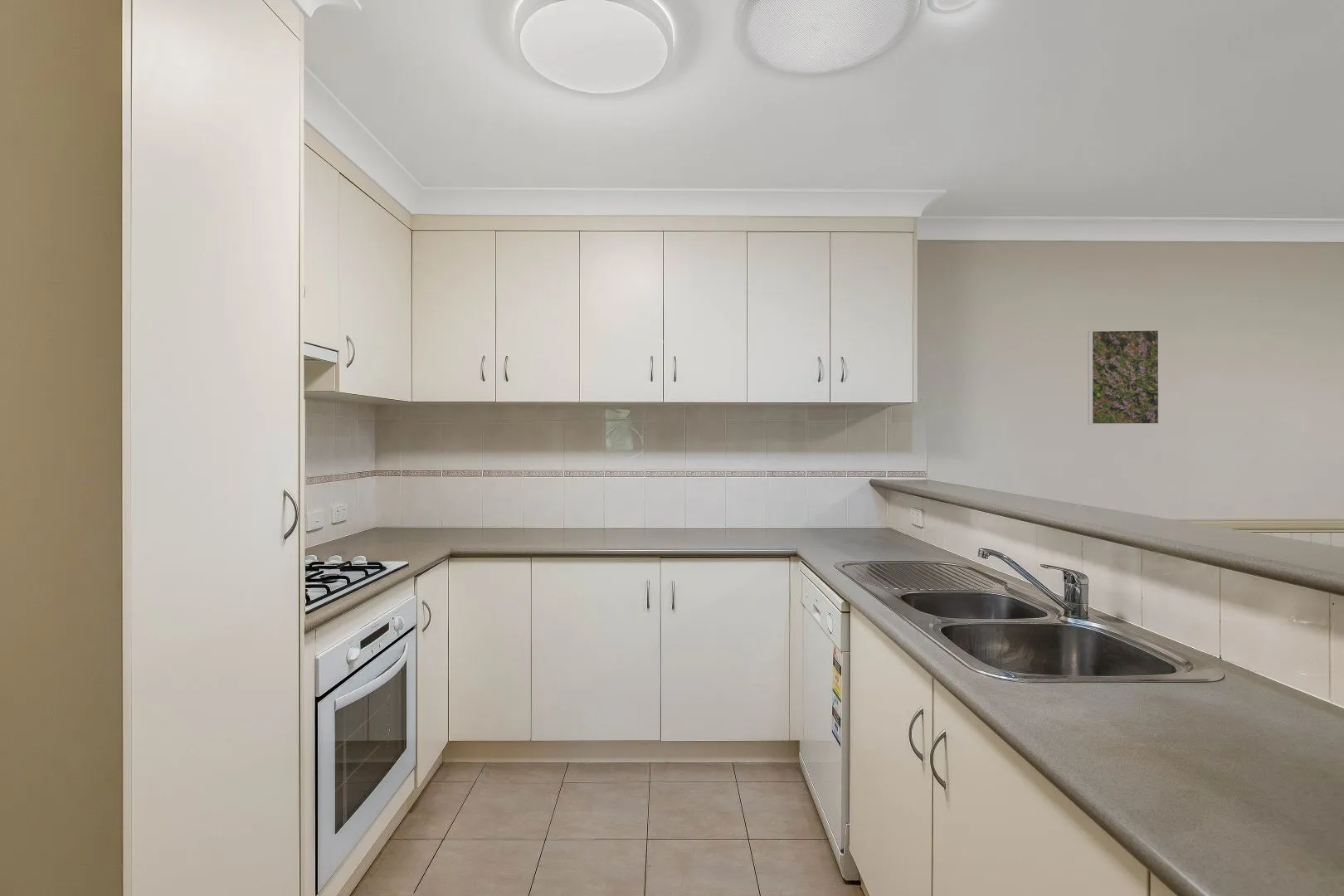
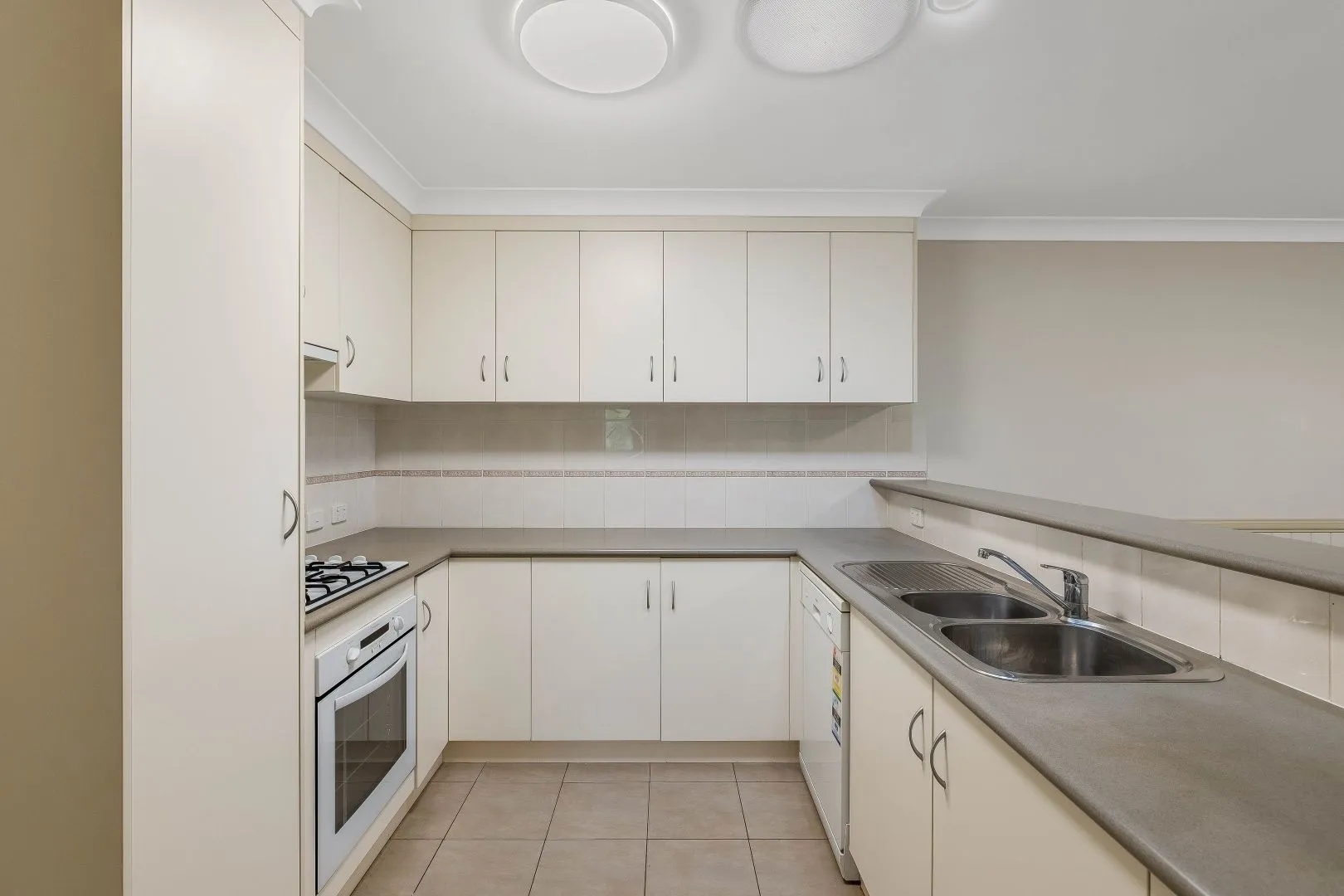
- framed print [1088,329,1160,426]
